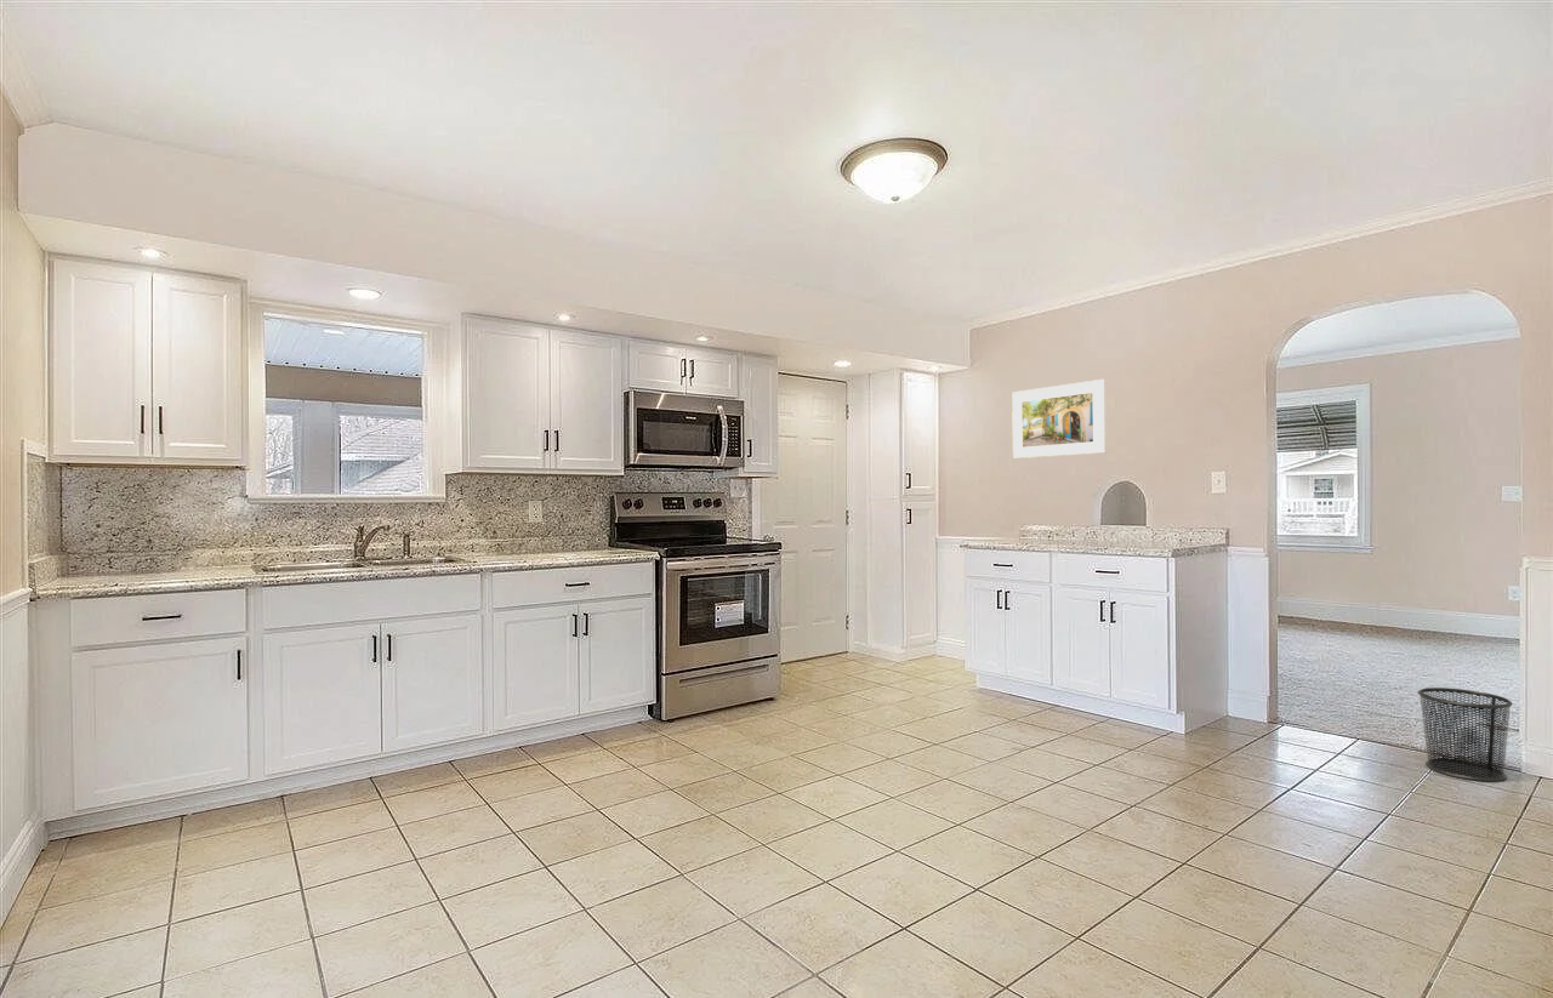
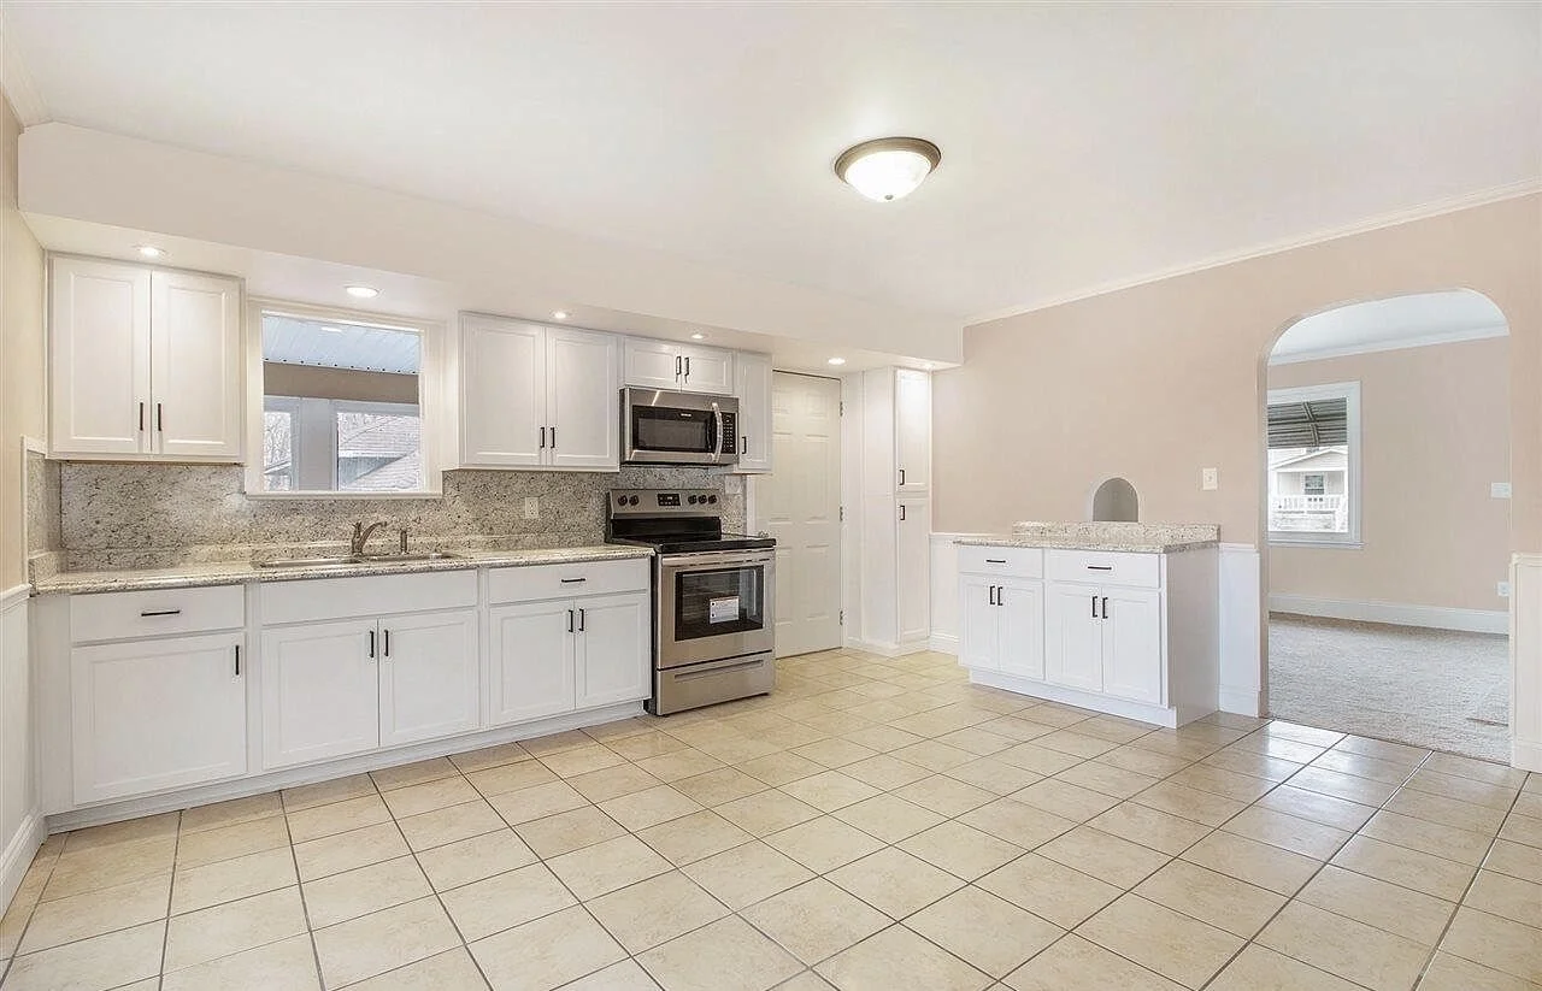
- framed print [1011,378,1108,460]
- waste bin [1417,686,1514,783]
